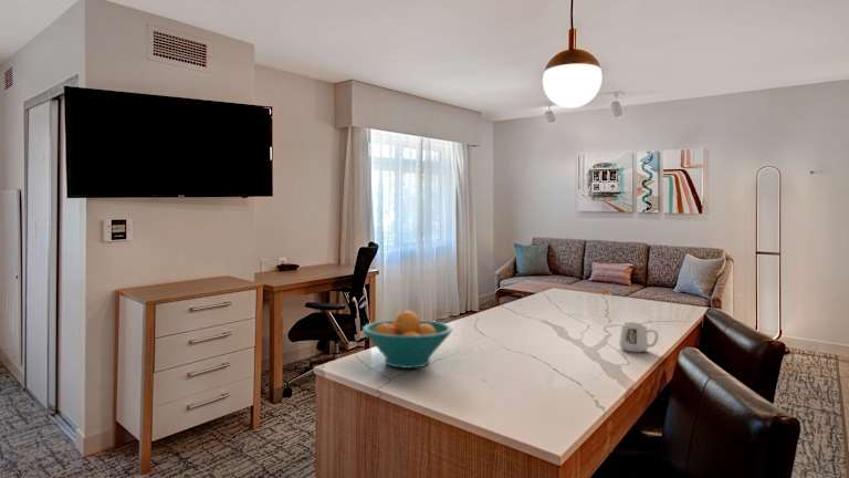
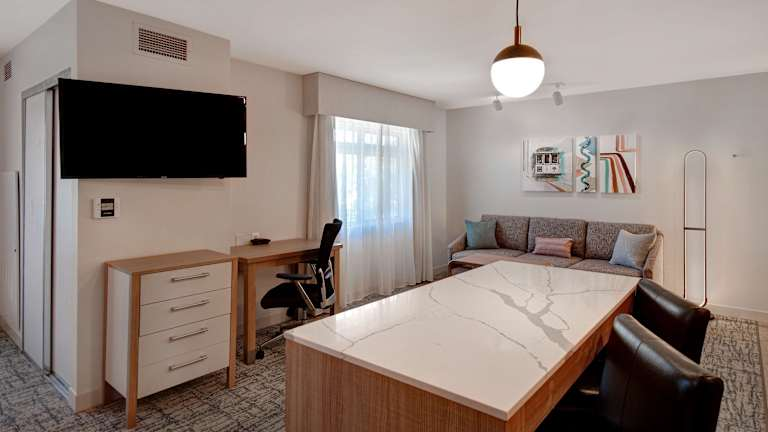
- fruit bowl [361,310,454,370]
- mug [618,321,659,353]
